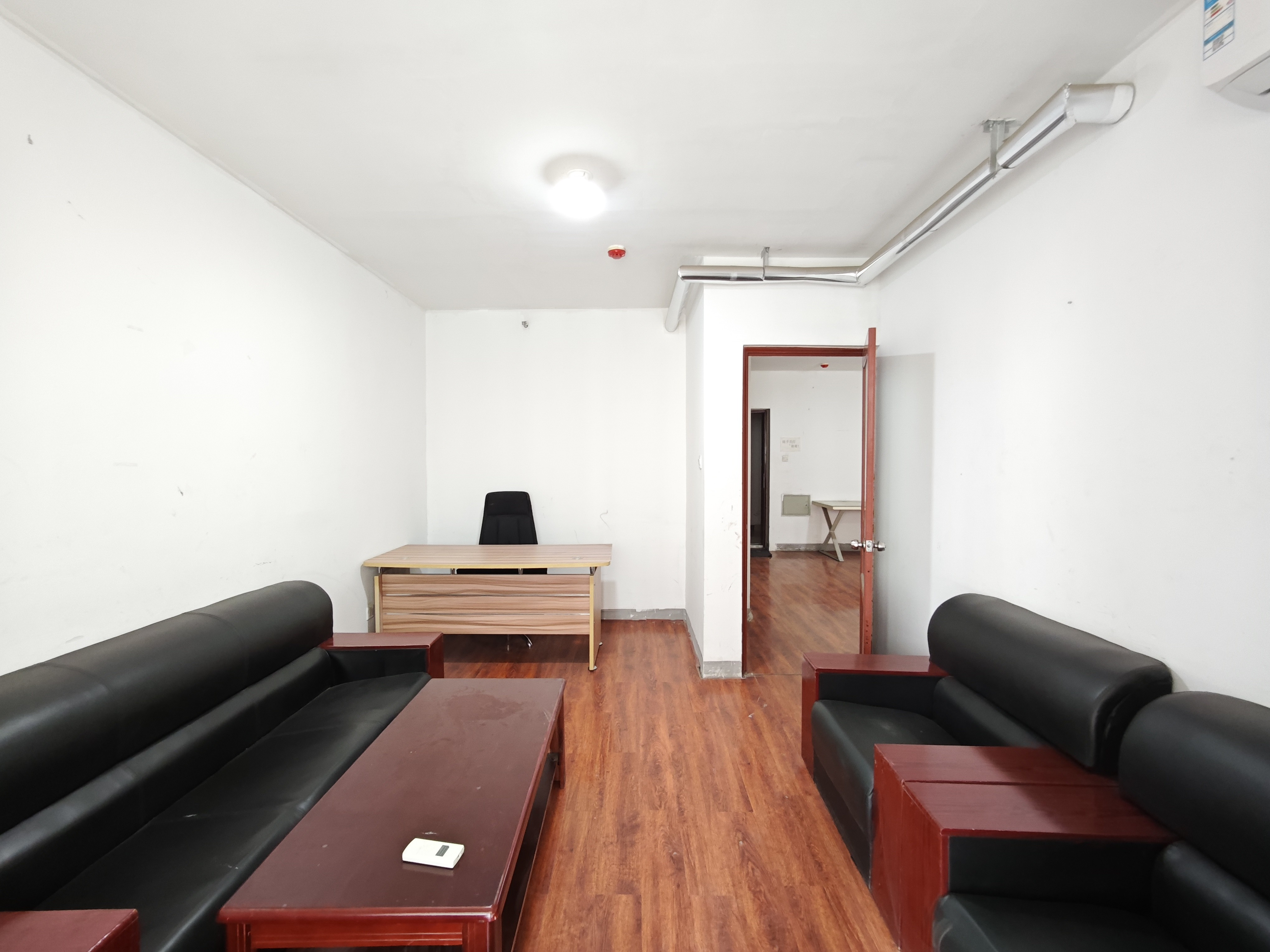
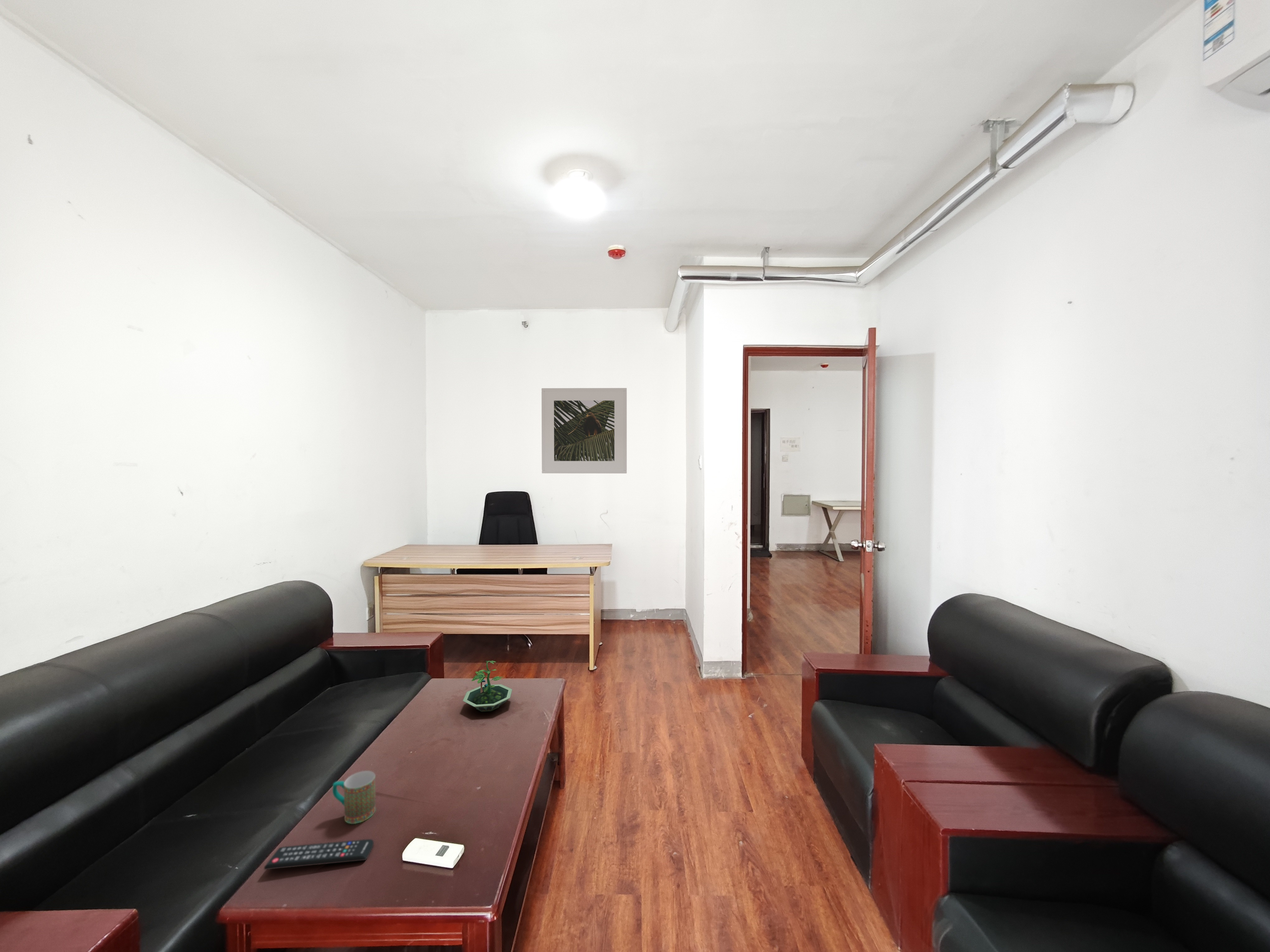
+ mug [332,770,376,824]
+ remote control [264,839,374,870]
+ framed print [541,388,627,474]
+ terrarium [463,660,513,712]
